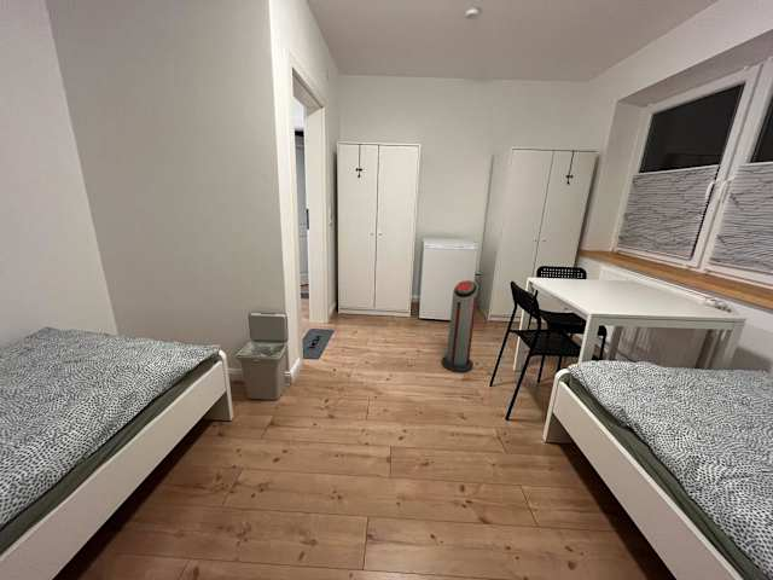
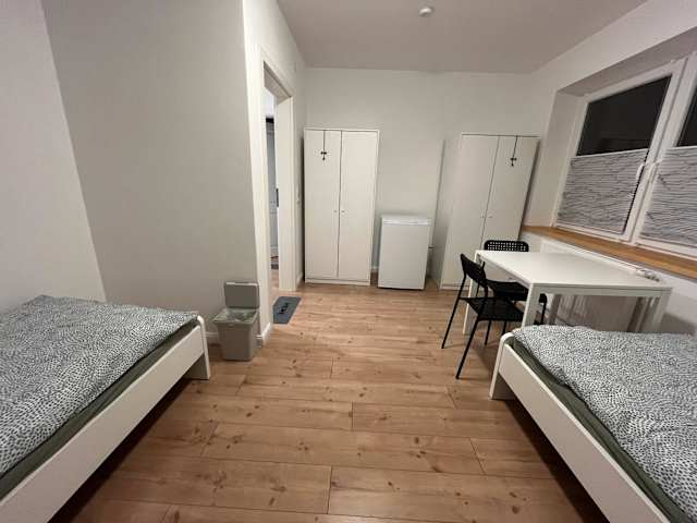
- air purifier [441,279,480,373]
